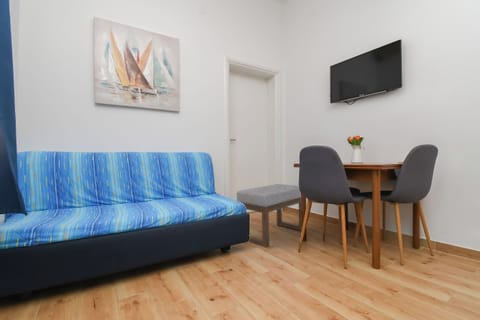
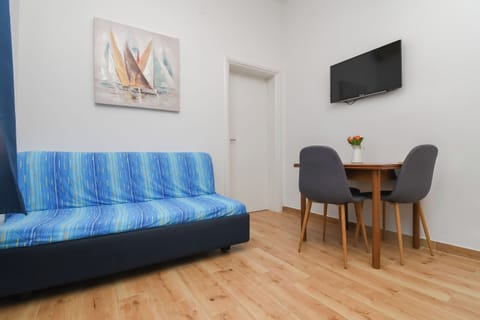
- ottoman [236,183,302,248]
